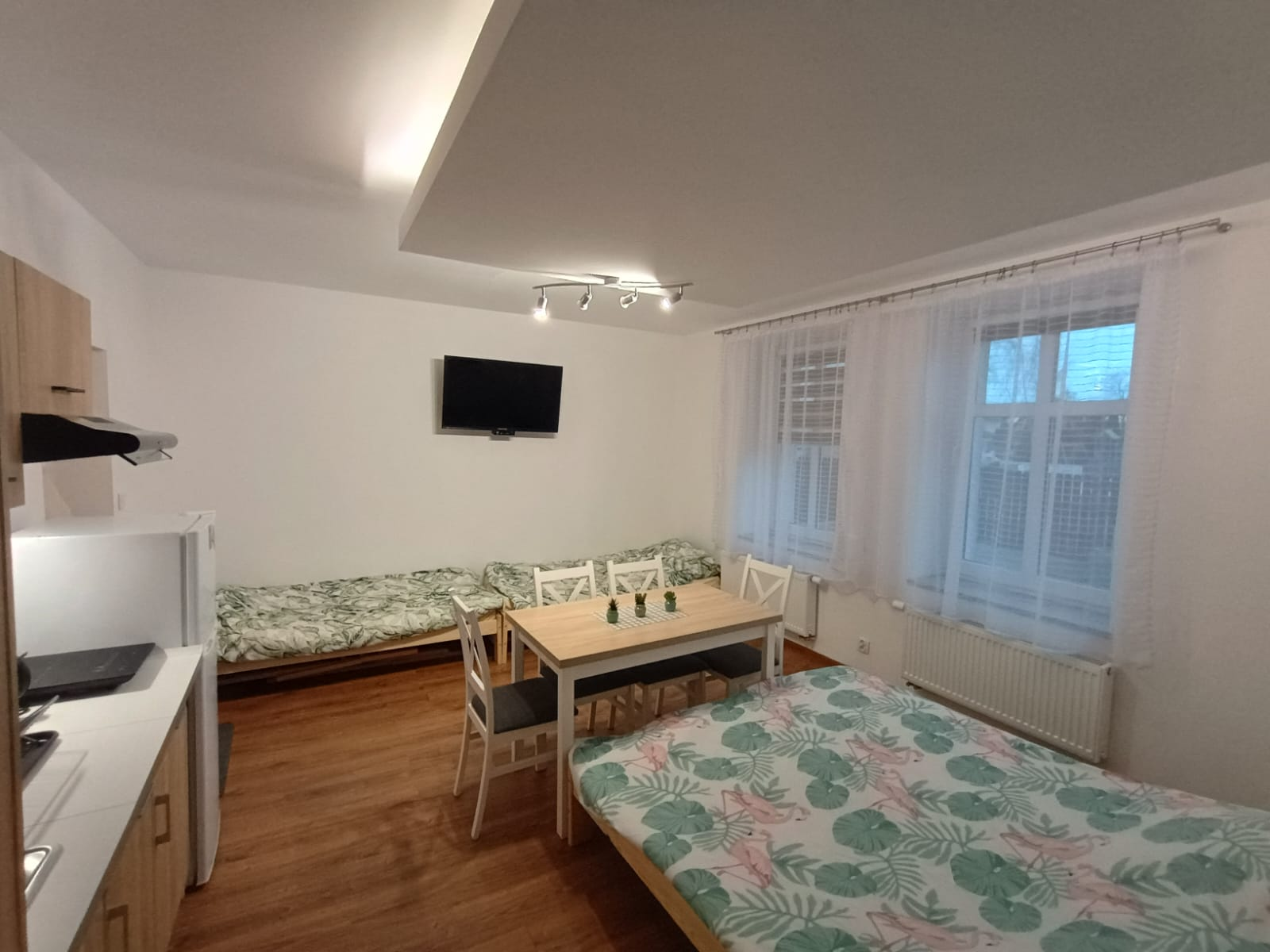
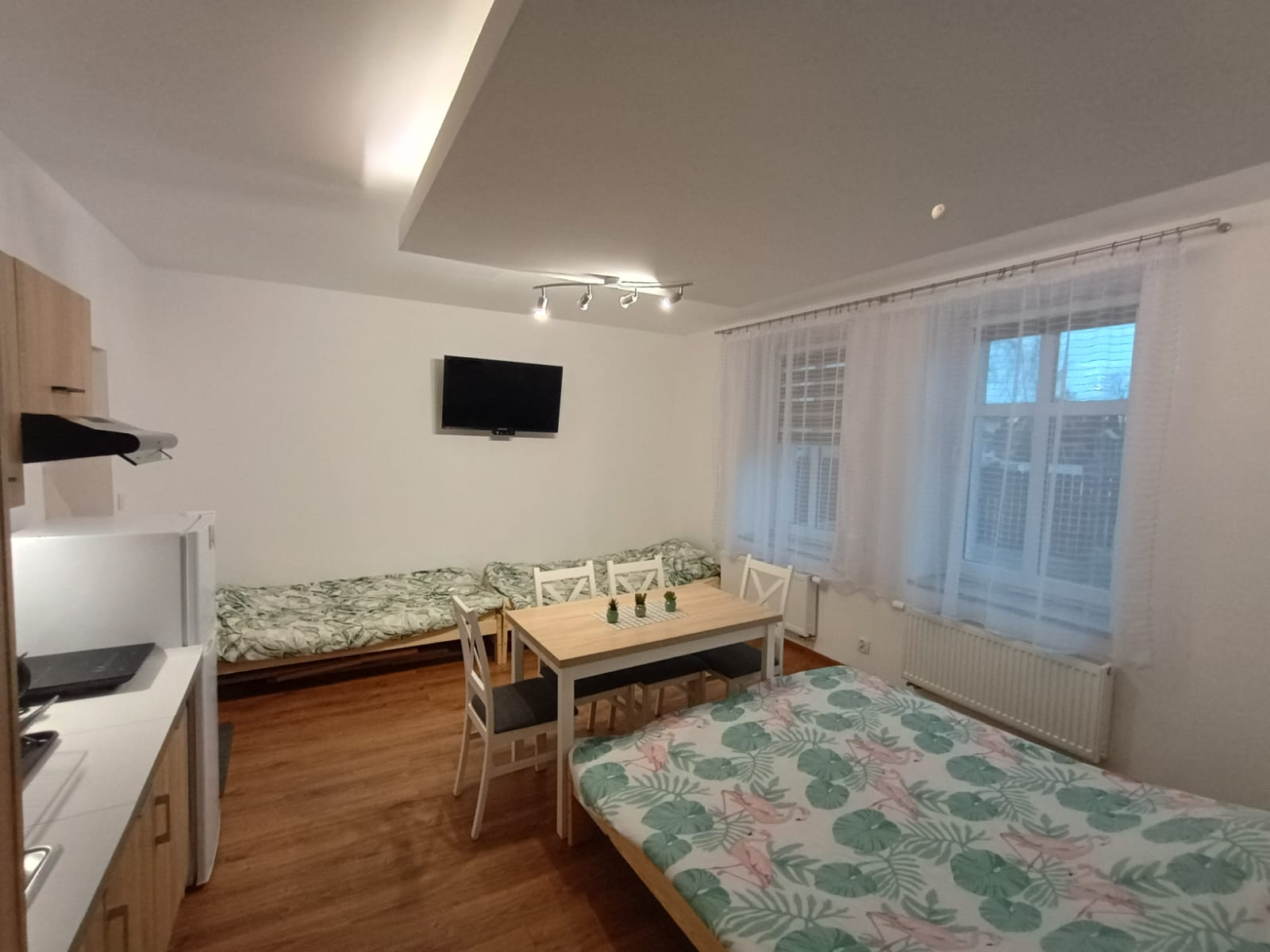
+ eyeball [931,203,949,221]
